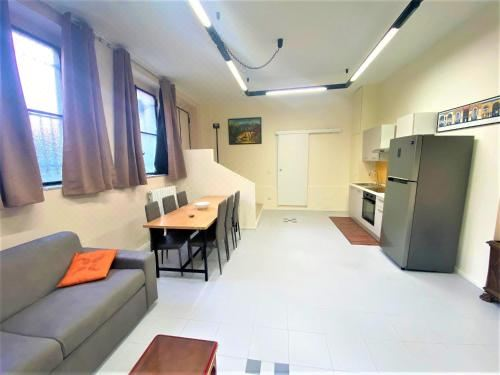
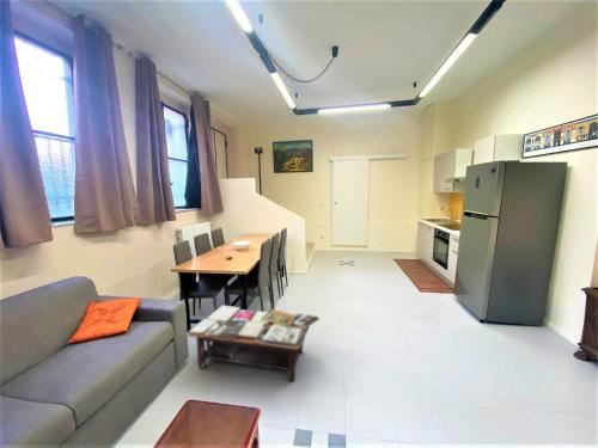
+ coffee table [188,303,321,383]
